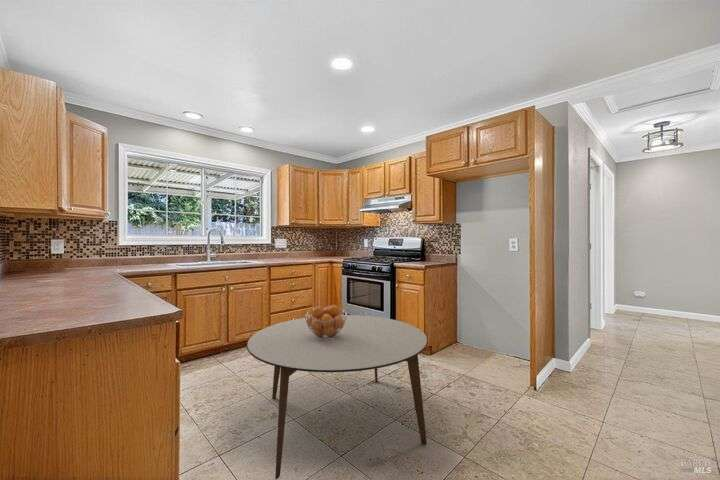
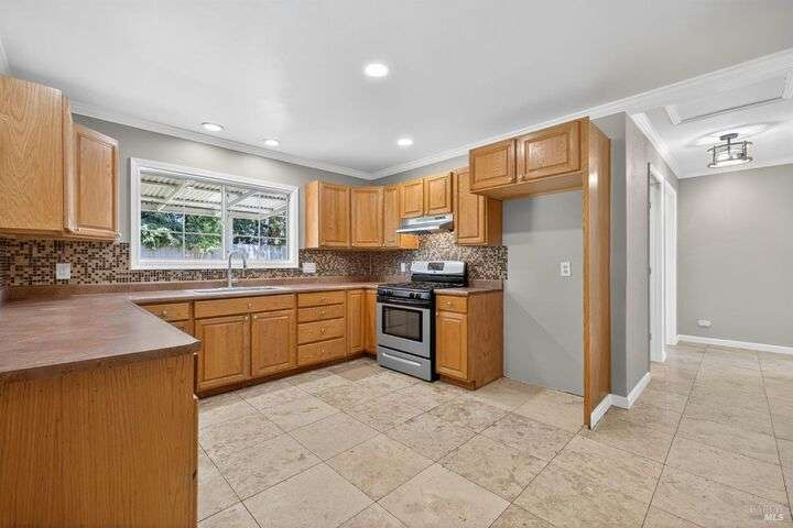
- fruit basket [304,304,348,340]
- dining table [246,314,429,480]
